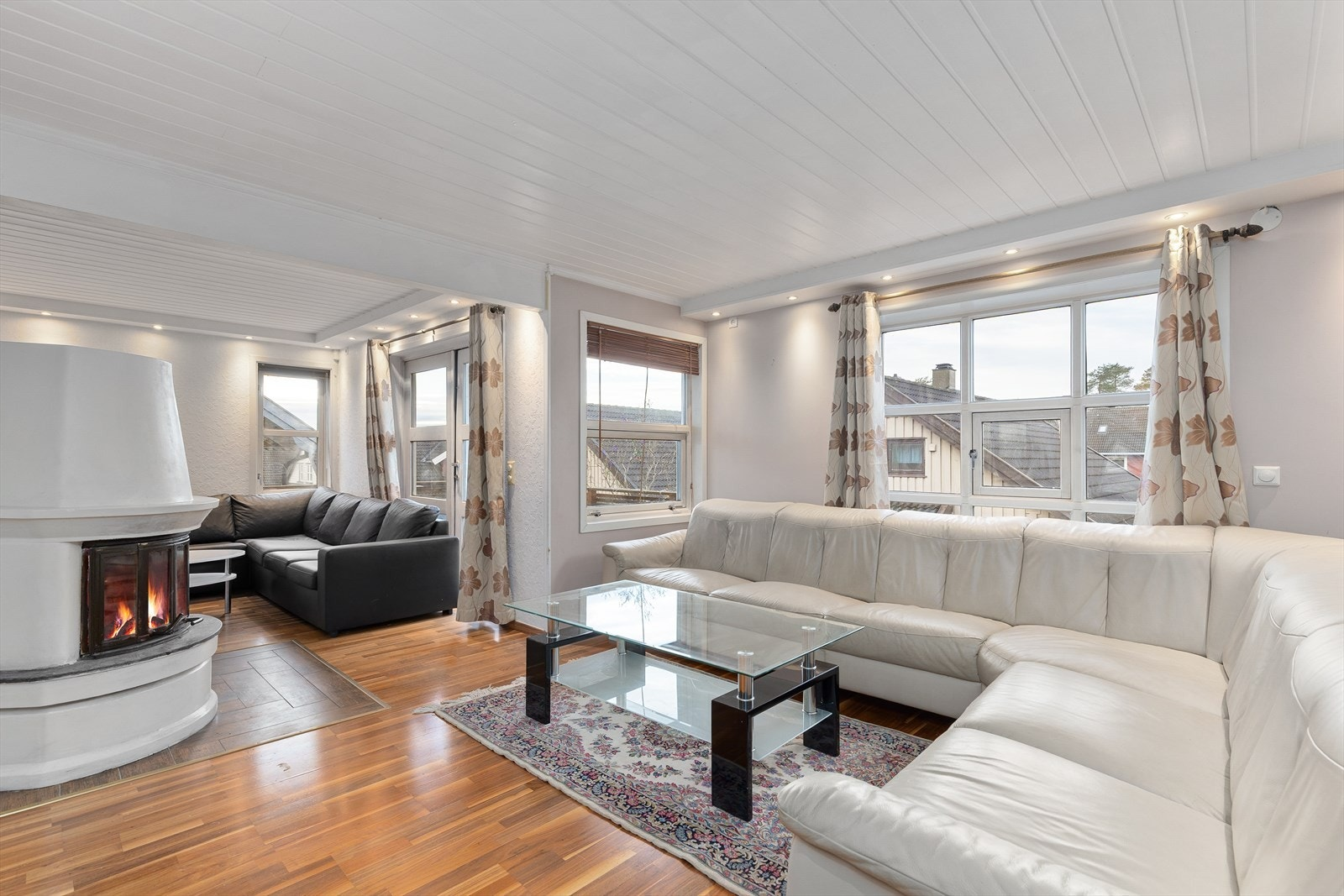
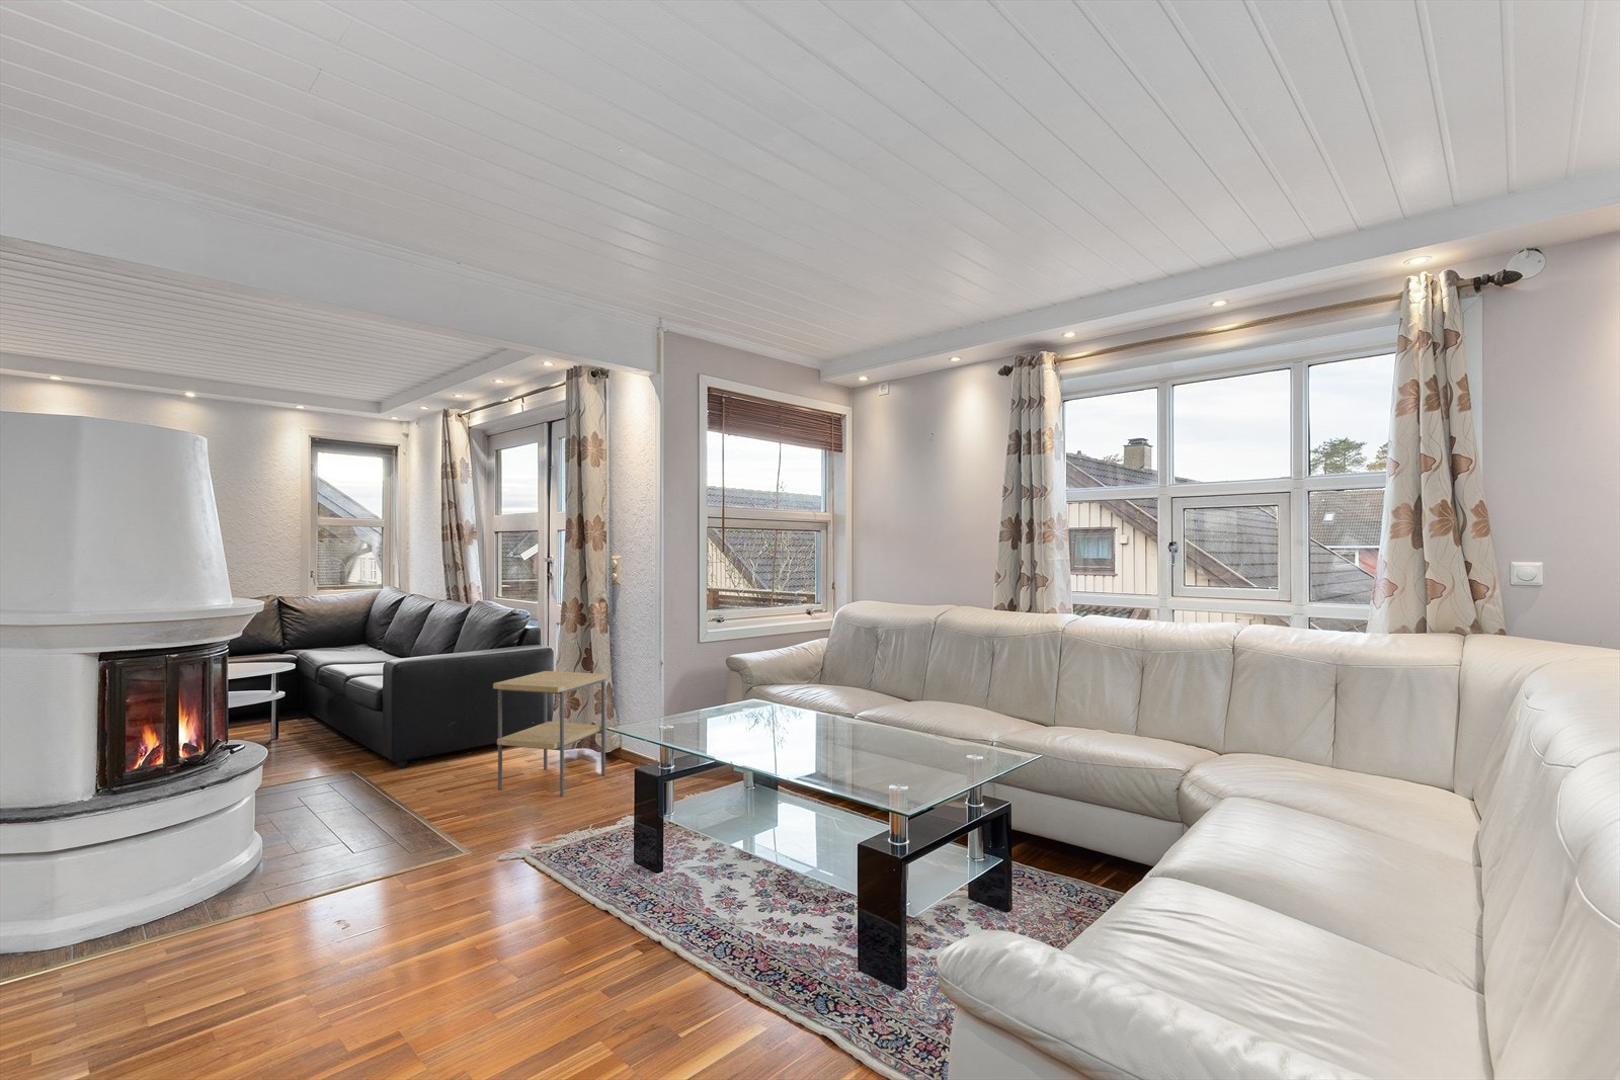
+ side table [492,670,606,797]
